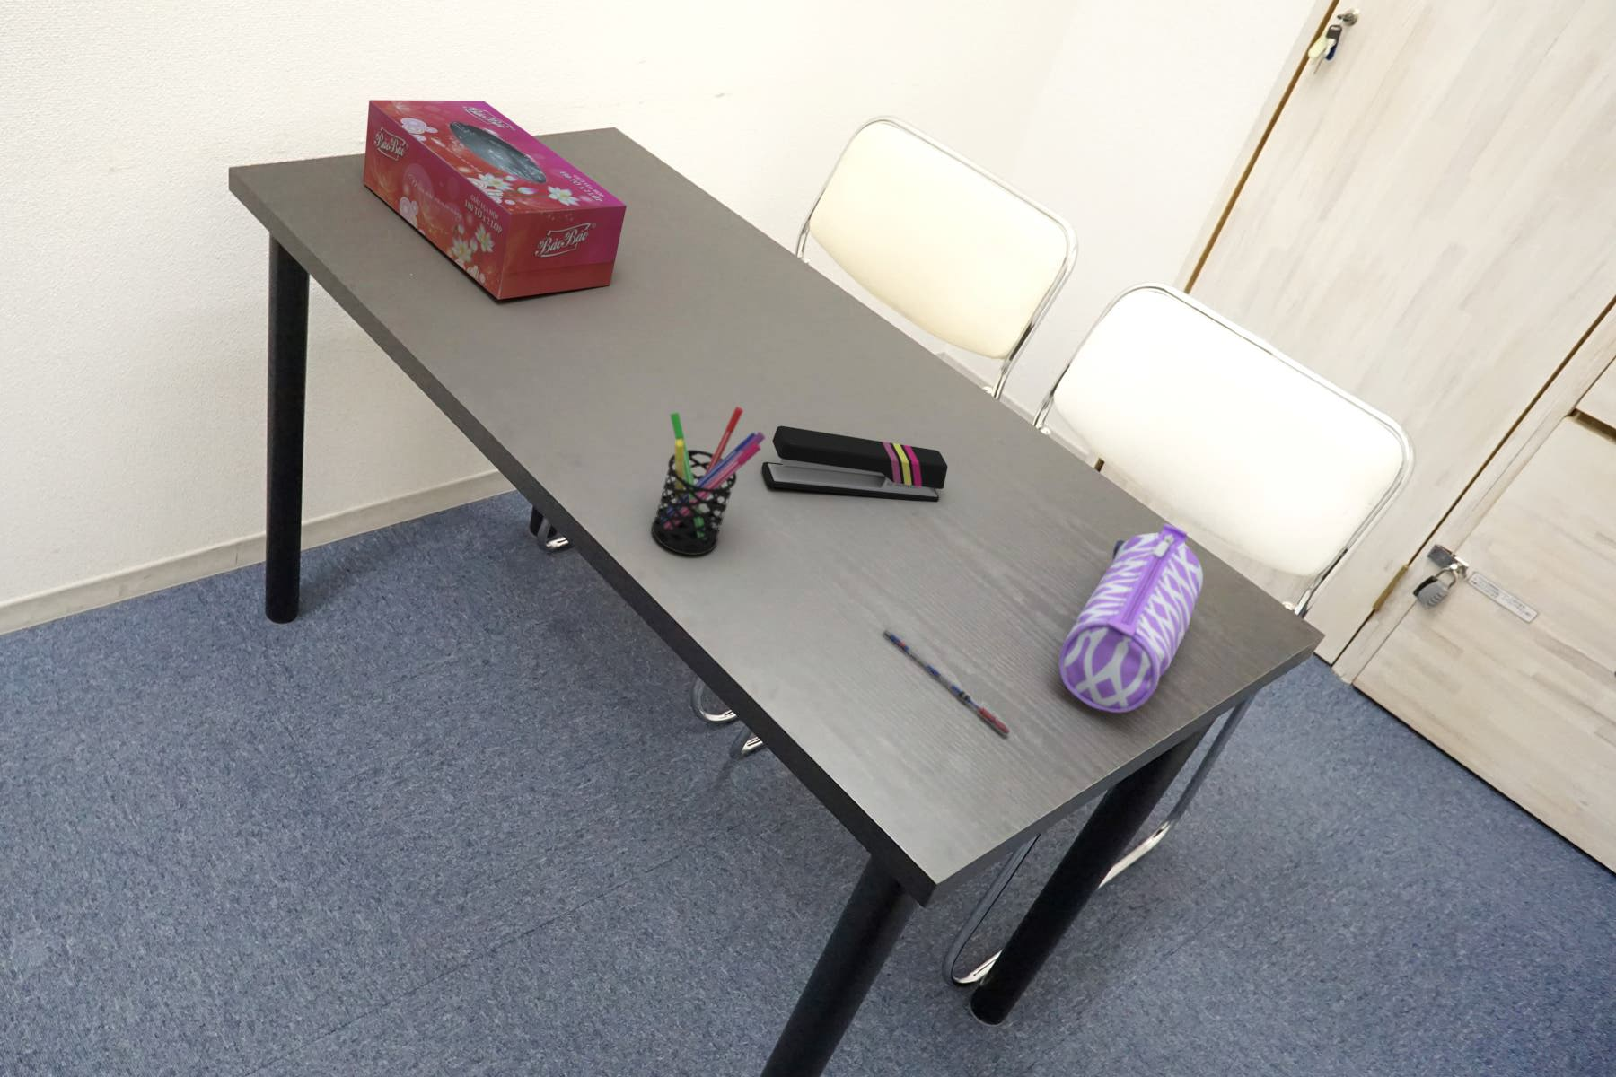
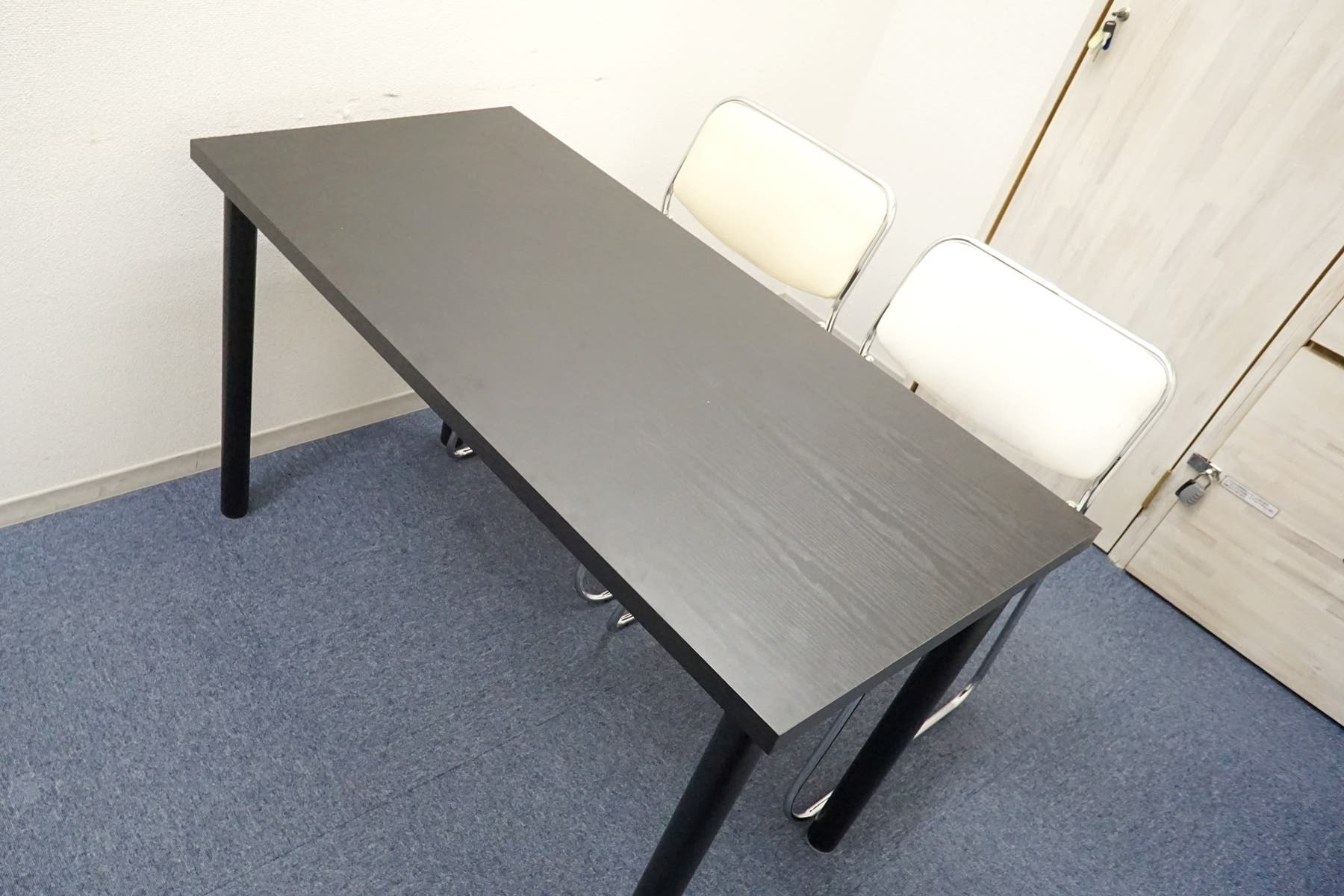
- pen holder [650,405,766,555]
- pen [880,629,1011,737]
- tissue box [363,99,628,301]
- stapler [760,426,949,502]
- pencil case [1058,523,1204,714]
